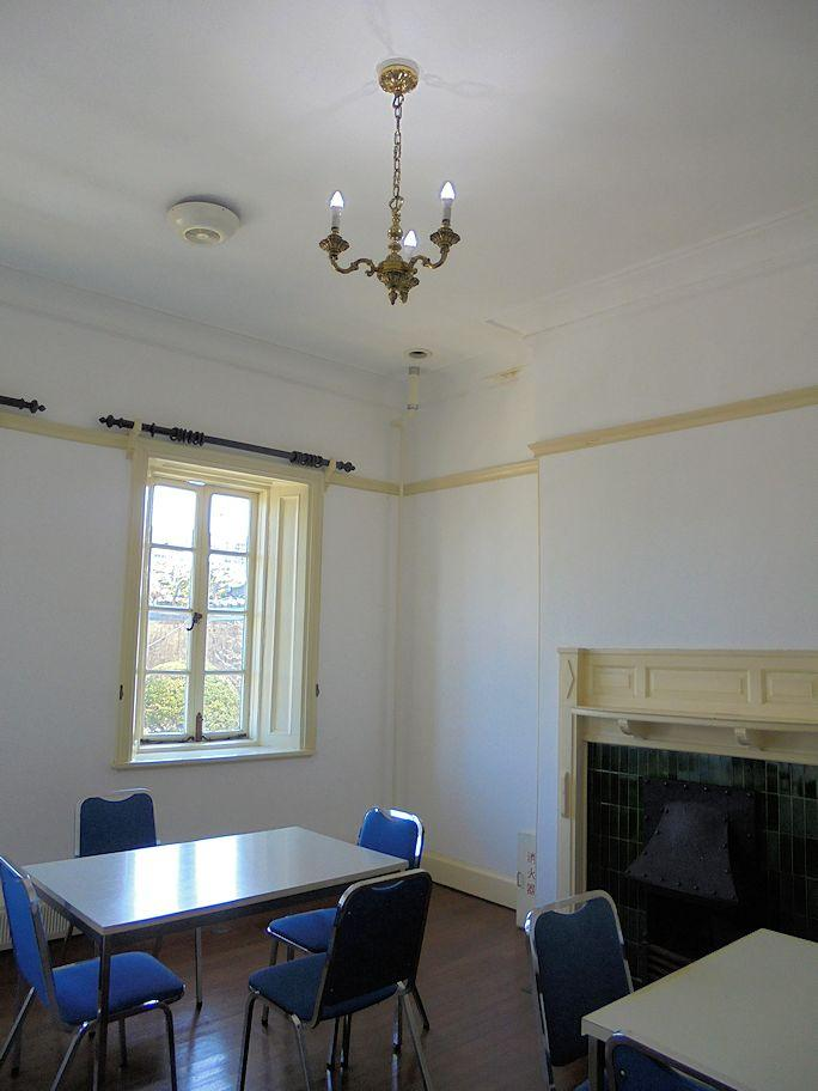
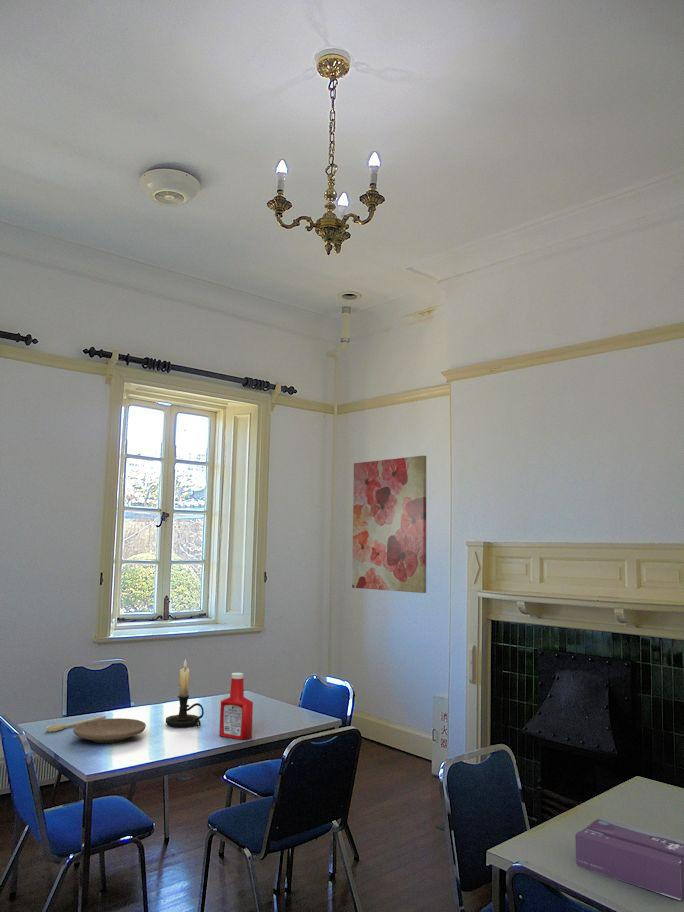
+ soap bottle [218,672,254,741]
+ candle holder [165,658,205,729]
+ wall art [351,455,427,594]
+ plate [72,717,147,744]
+ spoon [45,715,107,733]
+ tissue box [574,816,684,901]
